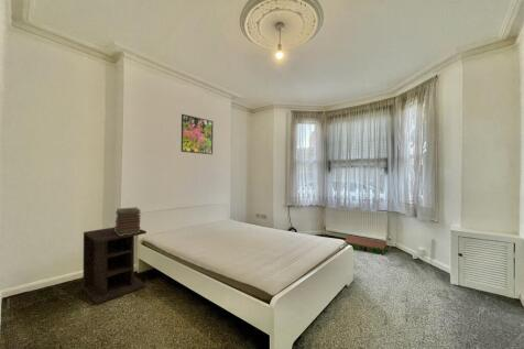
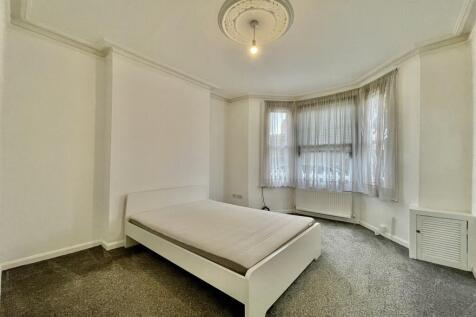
- storage bin [343,235,387,255]
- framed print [181,113,215,155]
- nightstand [81,226,148,306]
- book stack [114,206,142,236]
